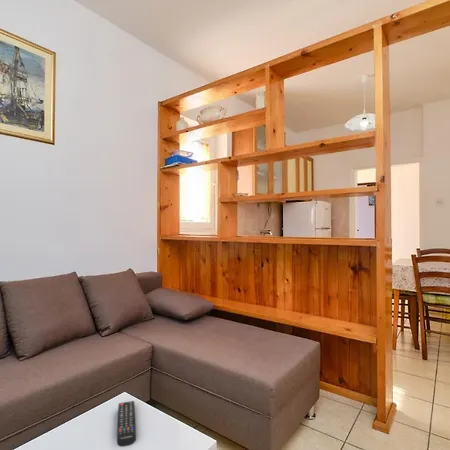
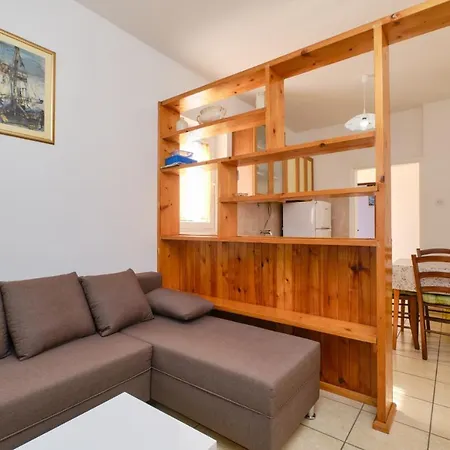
- remote control [116,400,137,448]
